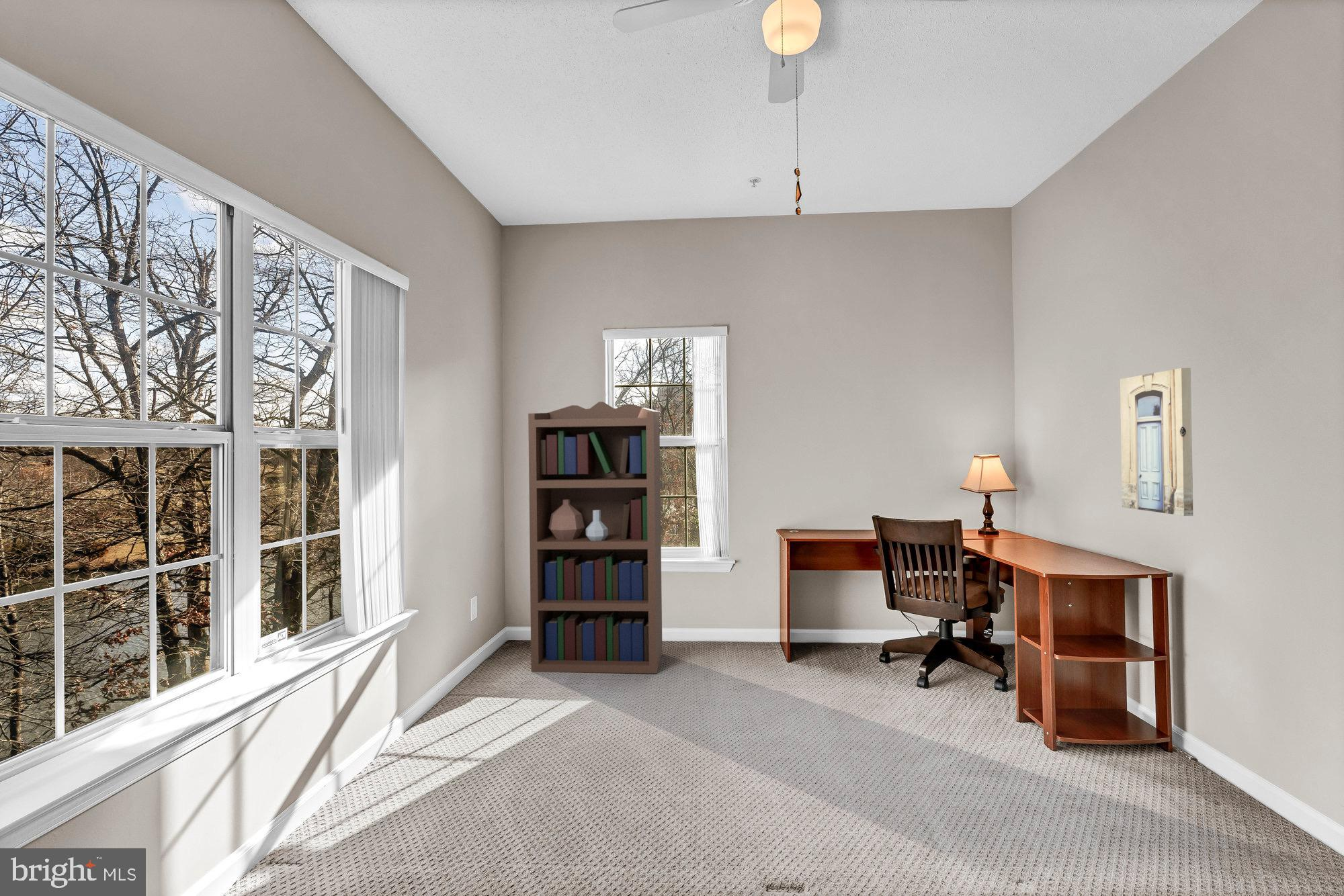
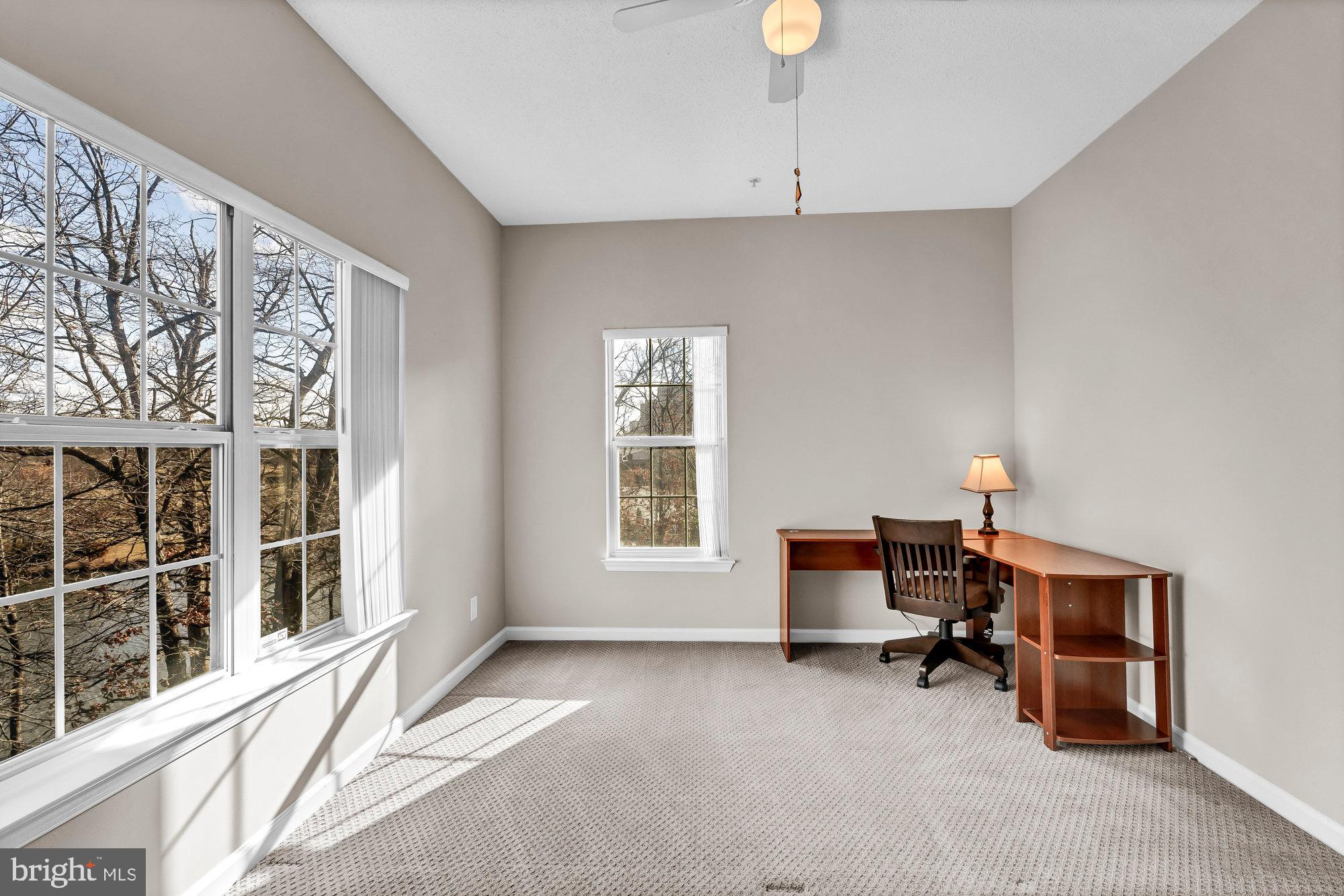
- bookcase [528,401,663,674]
- wall art [1120,367,1194,517]
